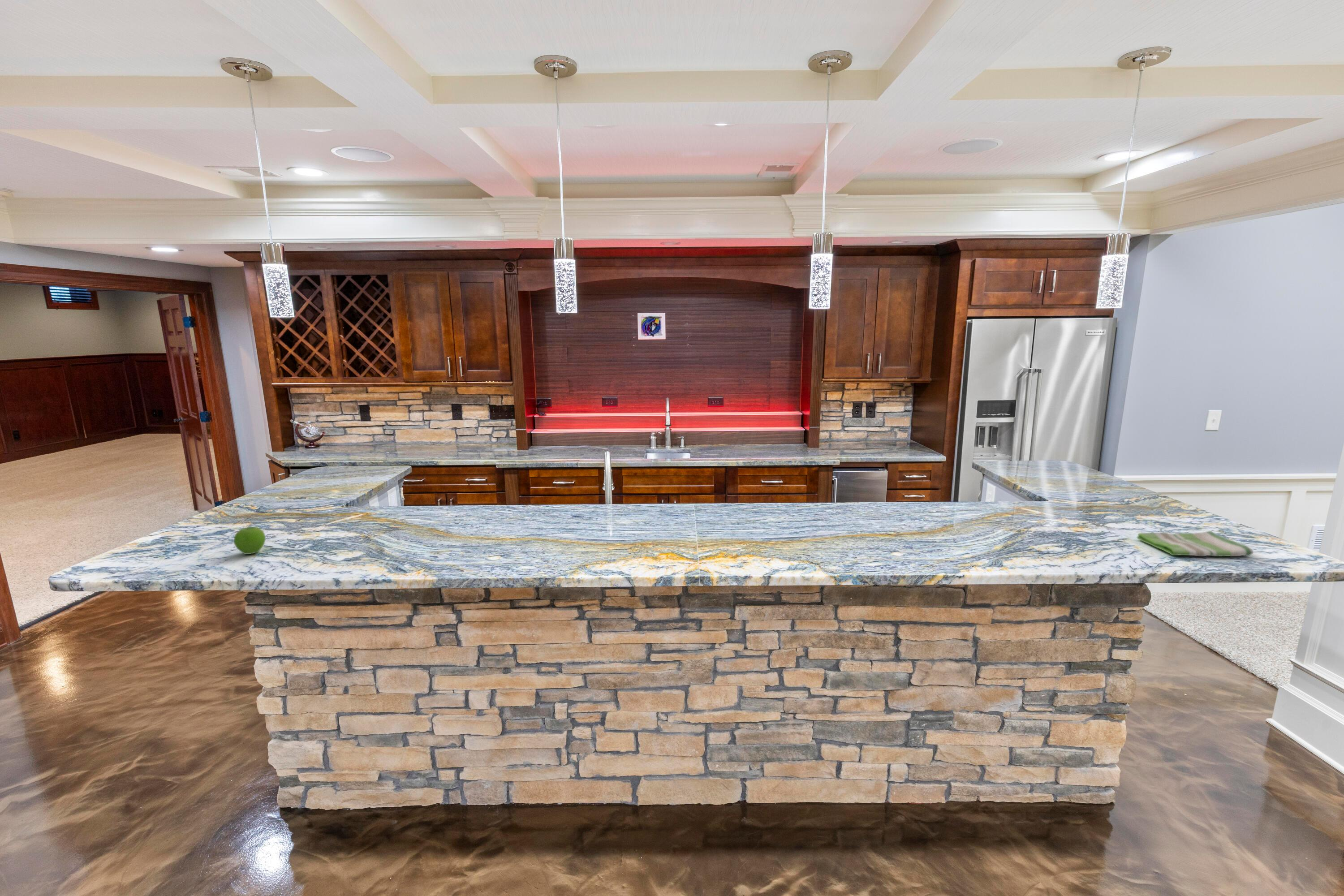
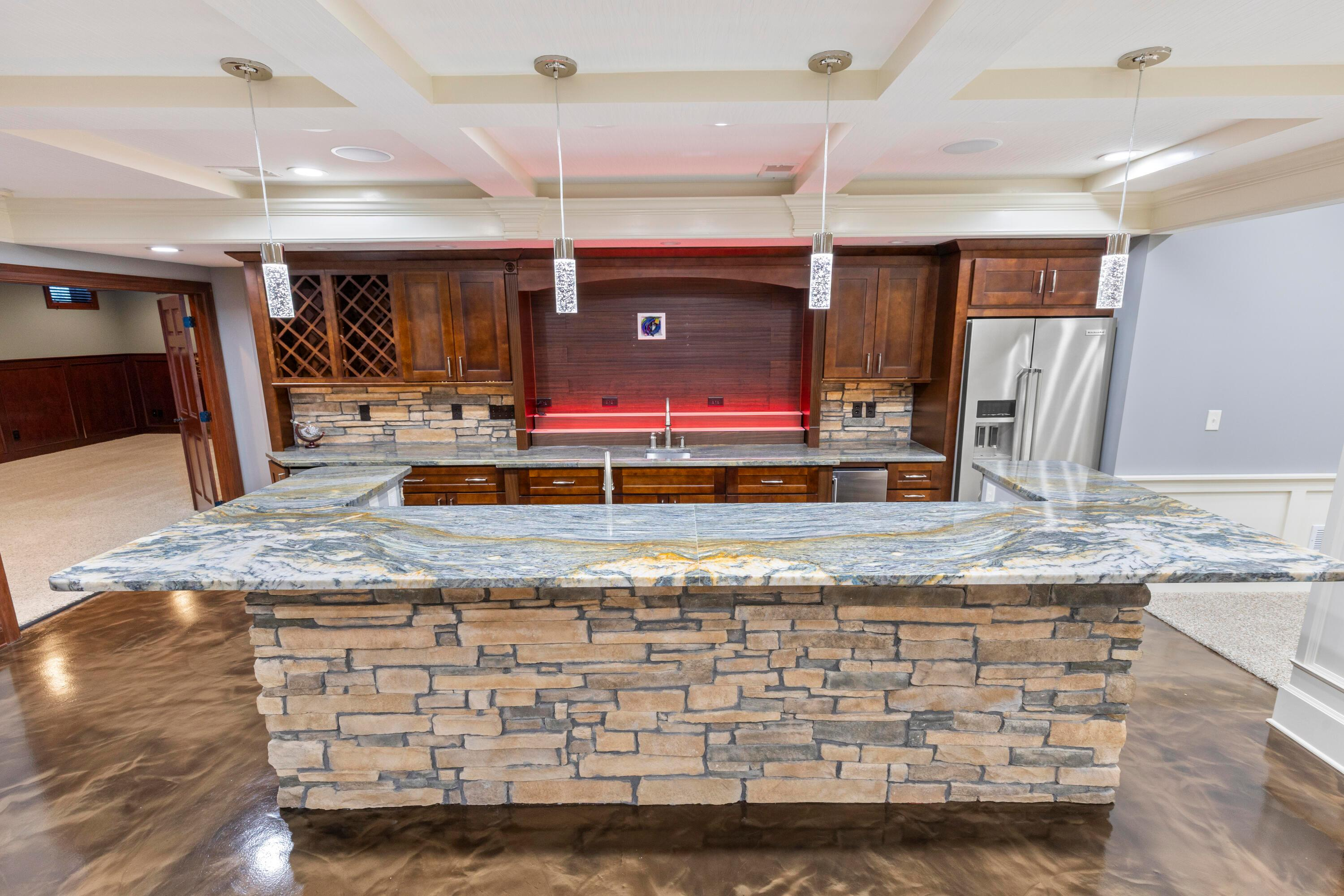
- dish towel [1137,531,1254,557]
- fruit [233,526,266,555]
